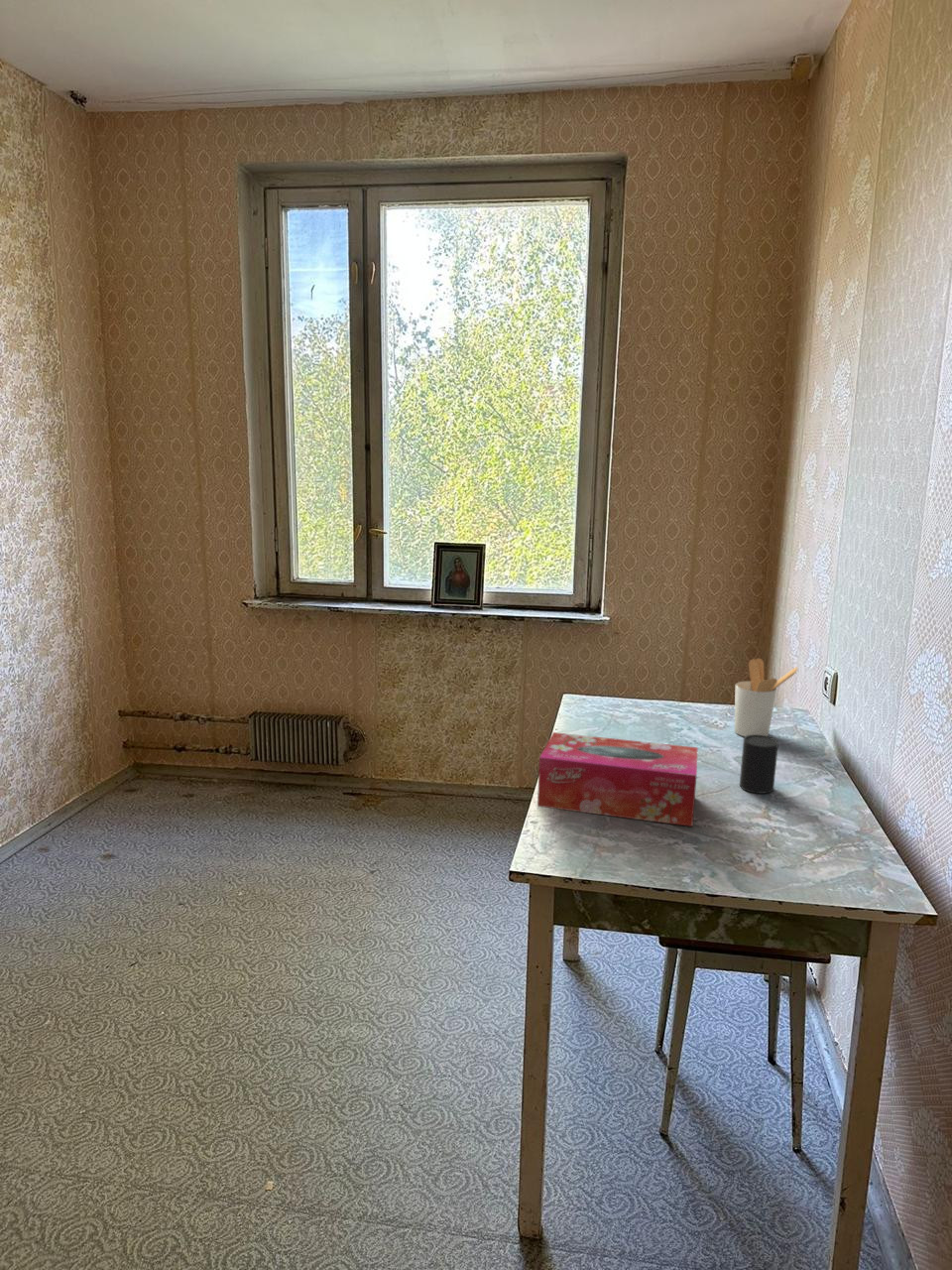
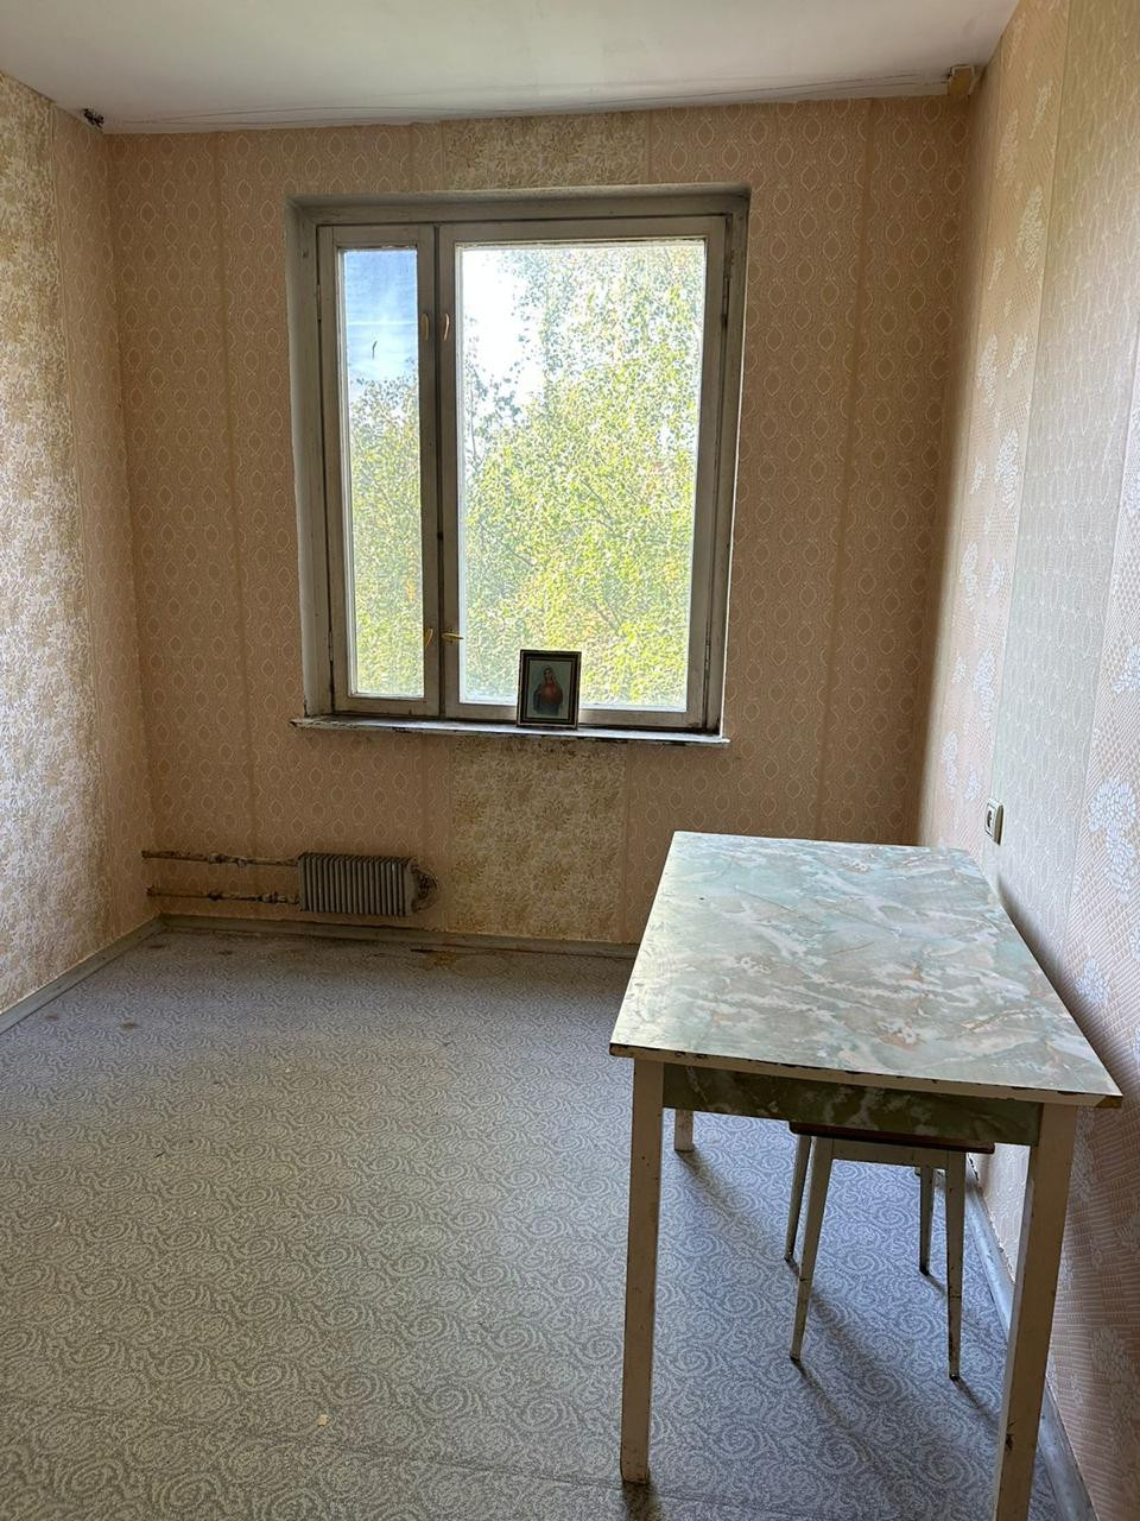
- cup [739,735,779,795]
- tissue box [536,731,698,827]
- utensil holder [734,658,799,737]
